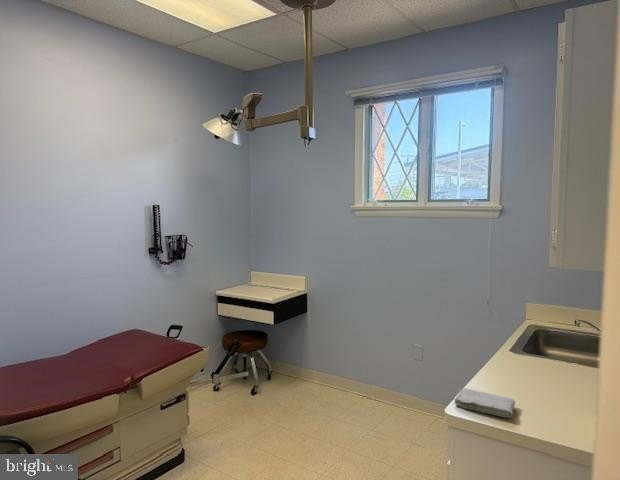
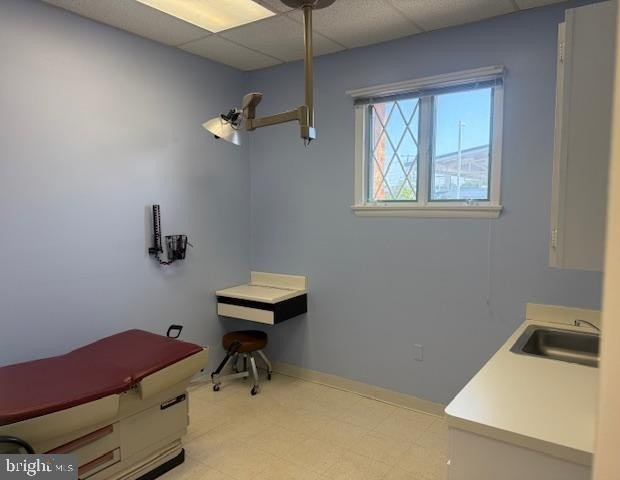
- washcloth [453,387,516,418]
